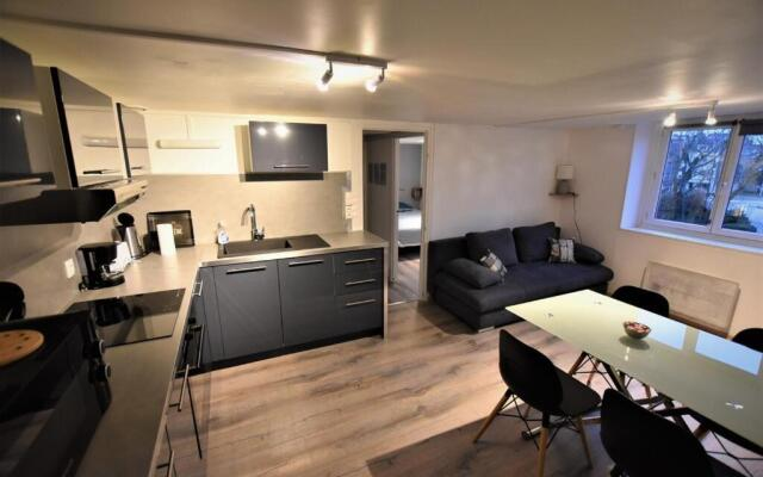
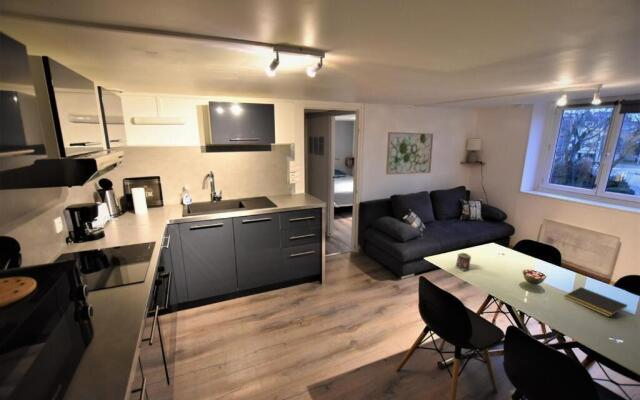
+ candle [453,252,472,272]
+ notepad [563,286,628,318]
+ wall art [385,131,434,176]
